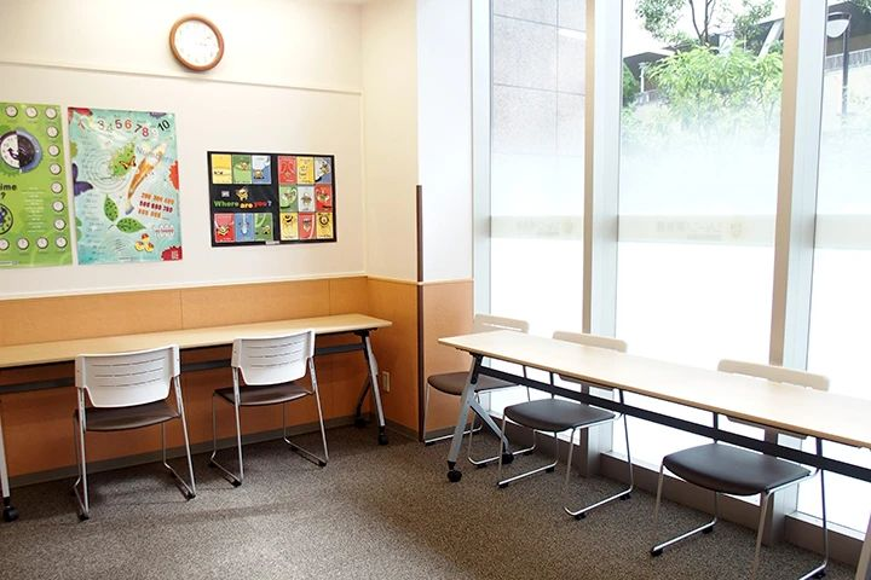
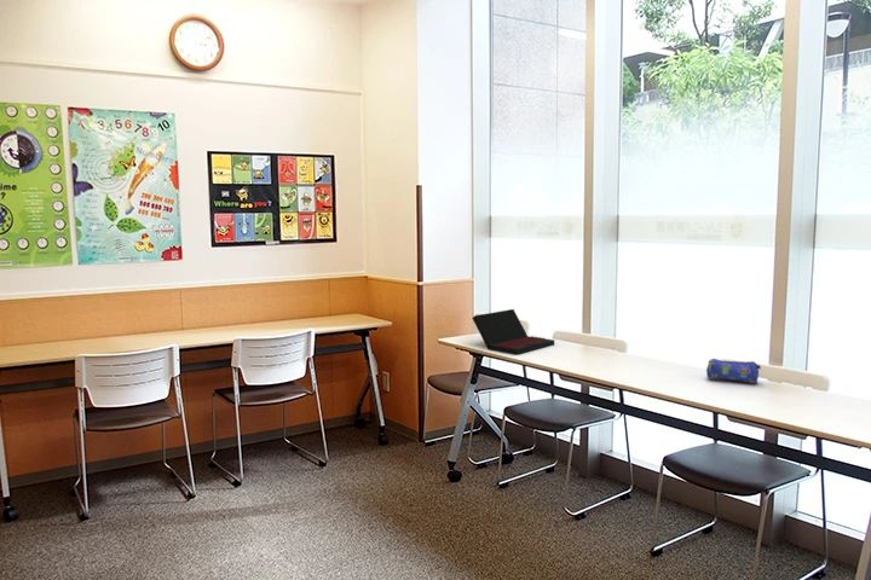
+ pencil case [705,358,762,384]
+ laptop [471,308,555,355]
